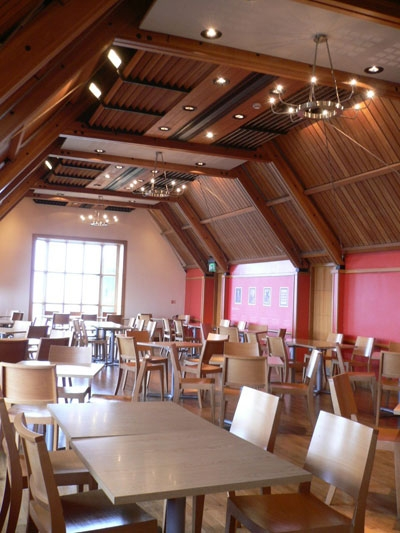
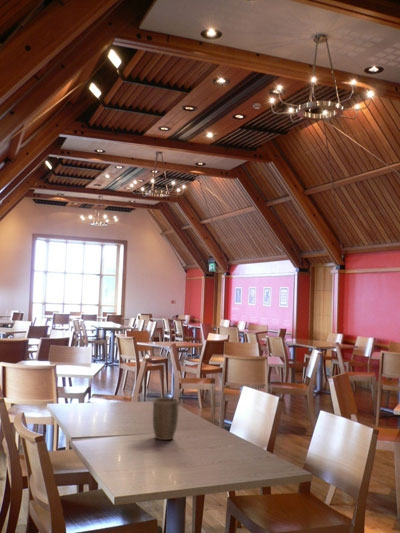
+ plant pot [152,397,180,441]
